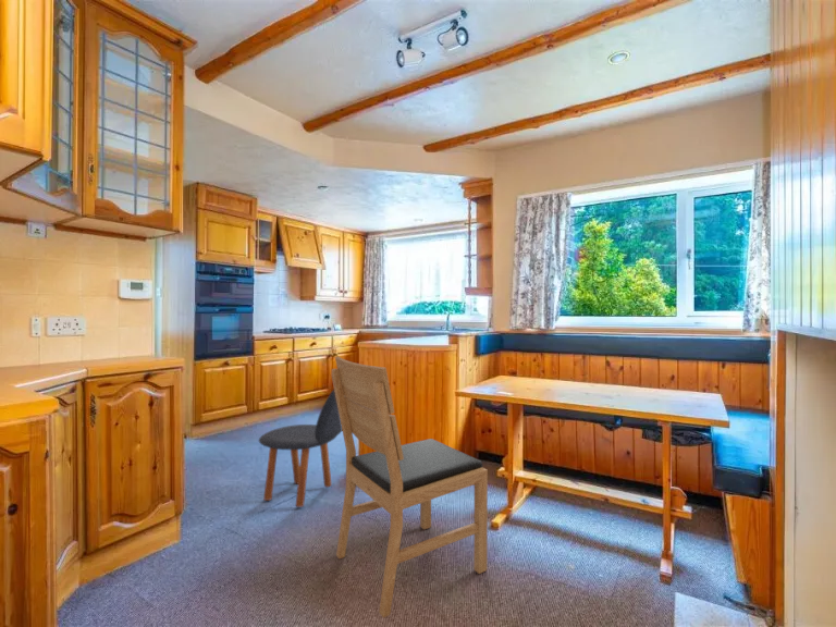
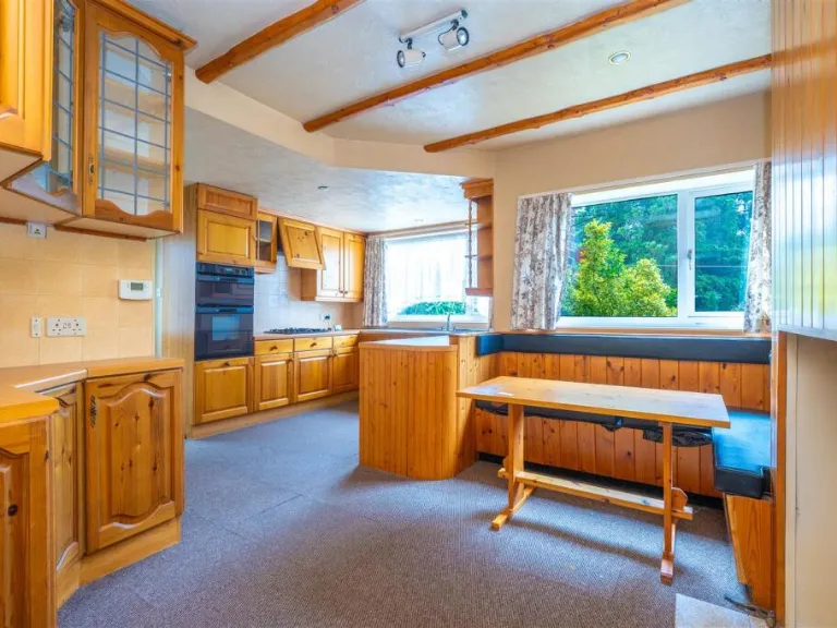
- chair [331,356,489,619]
- chair [258,389,343,508]
